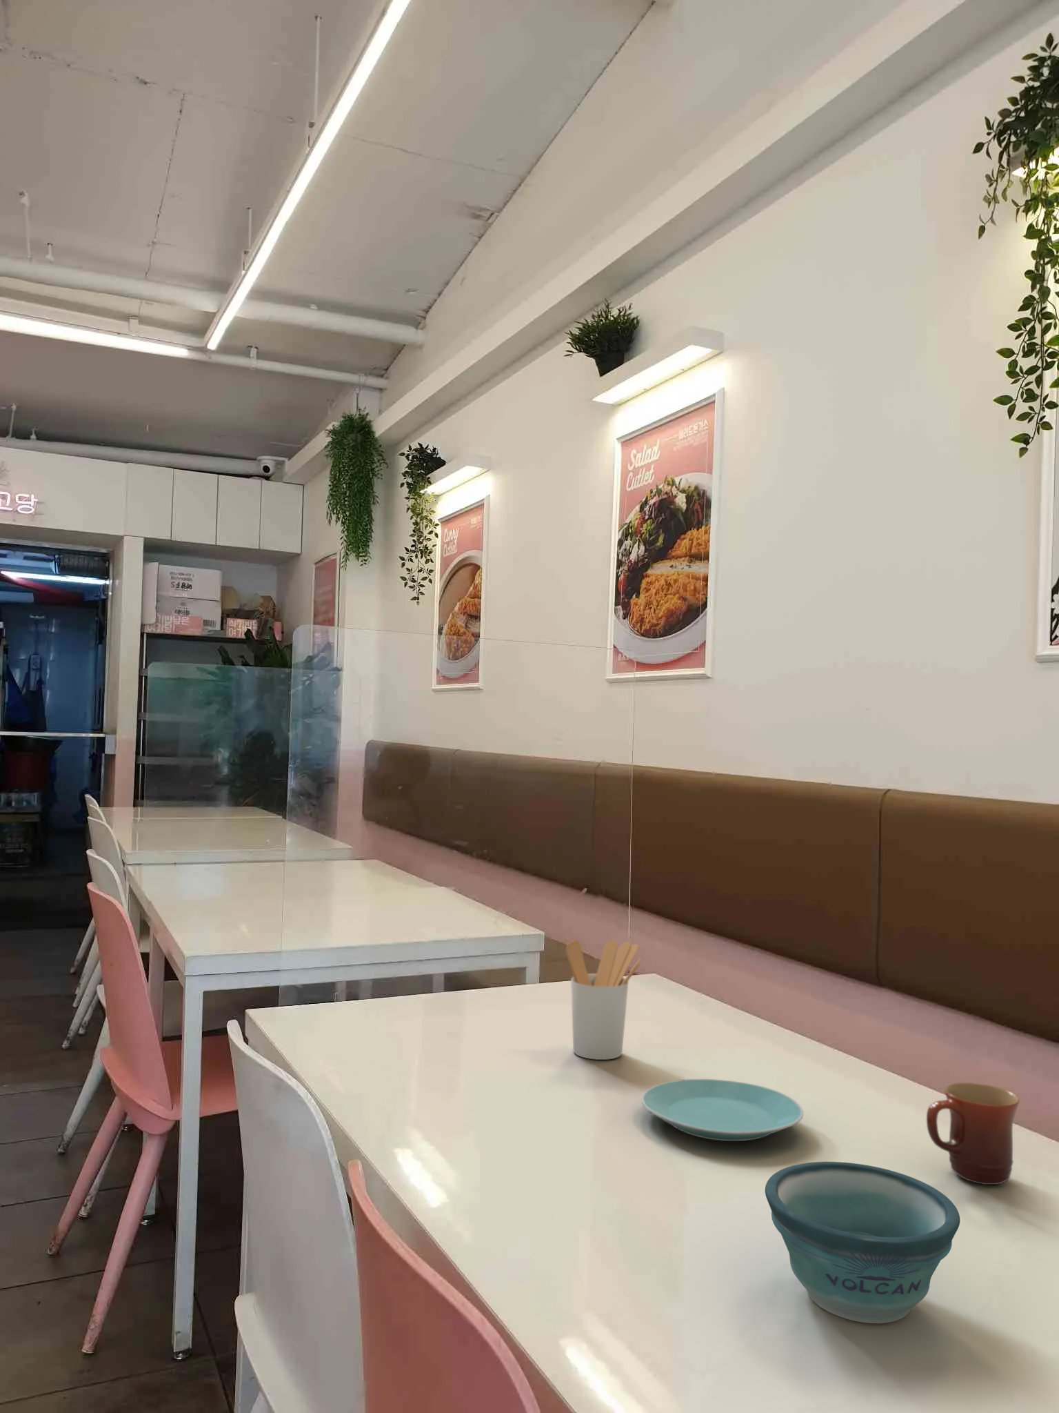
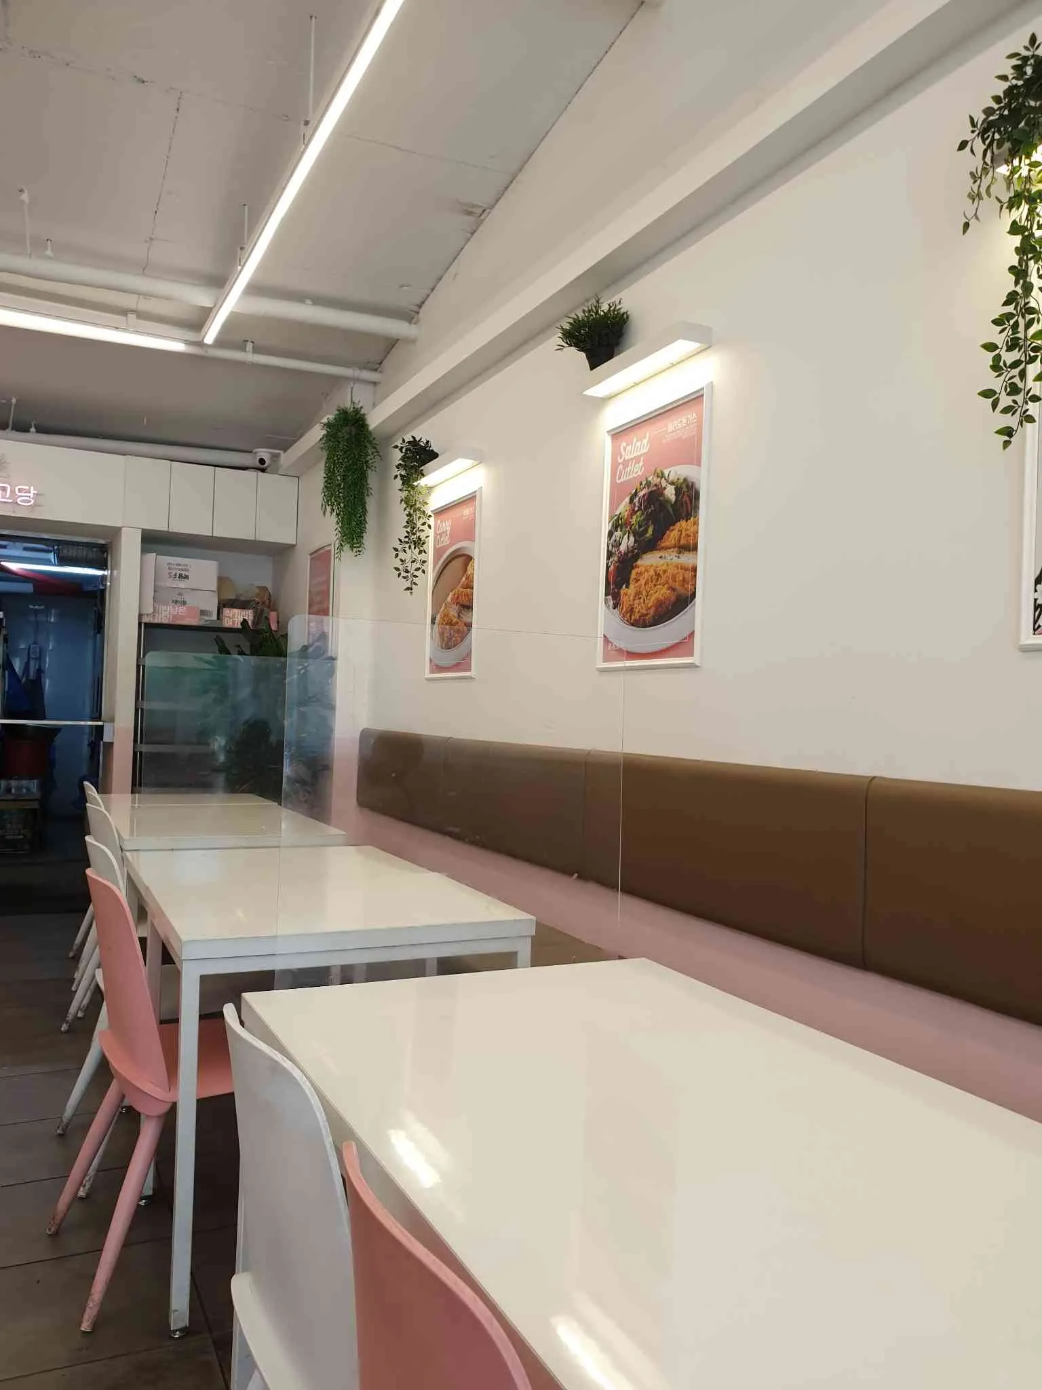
- bowl [764,1162,960,1324]
- utensil holder [565,939,641,1060]
- plate [641,1078,804,1142]
- mug [926,1081,1020,1185]
